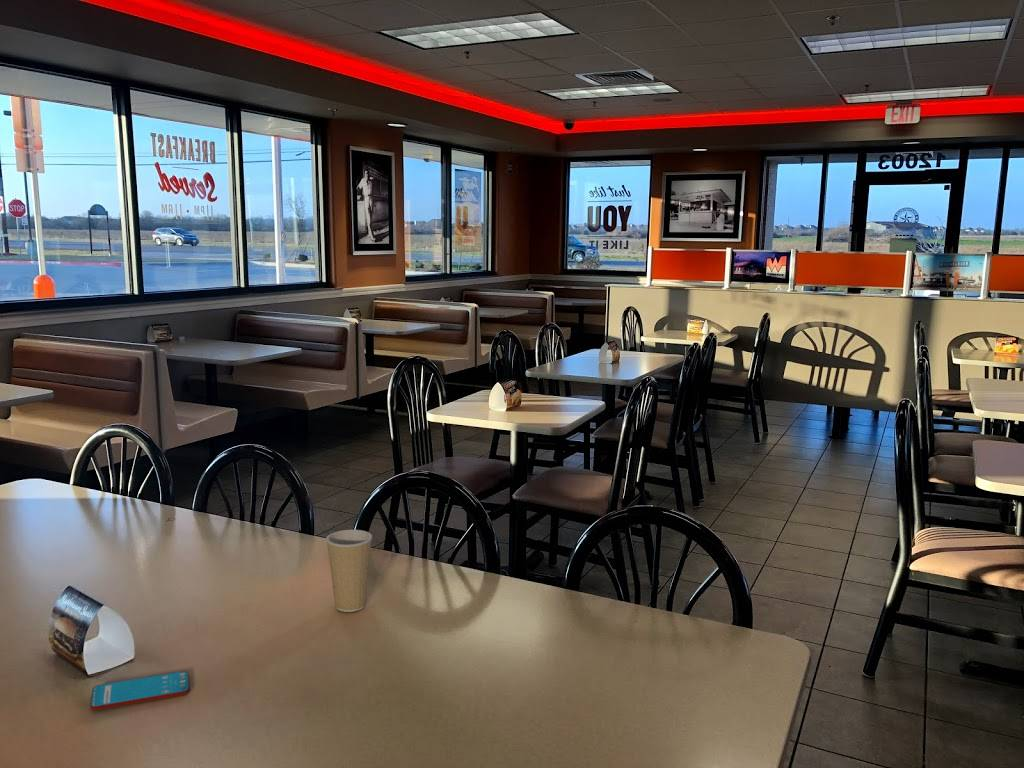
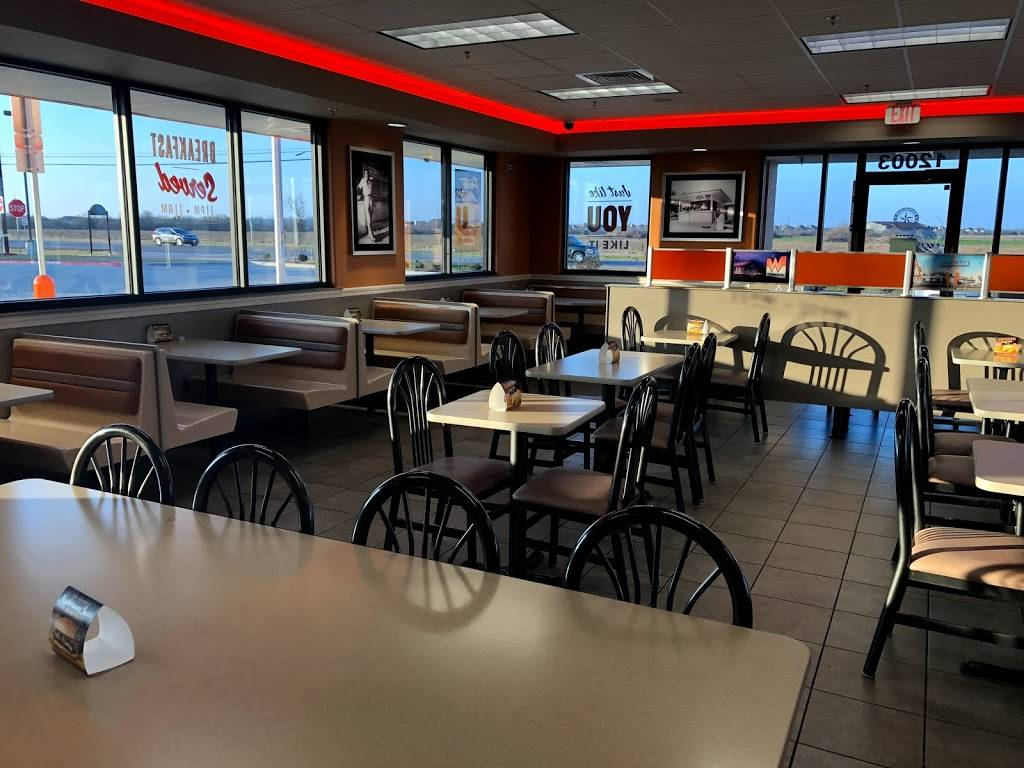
- paper cup [325,529,373,613]
- smartphone [89,670,190,711]
